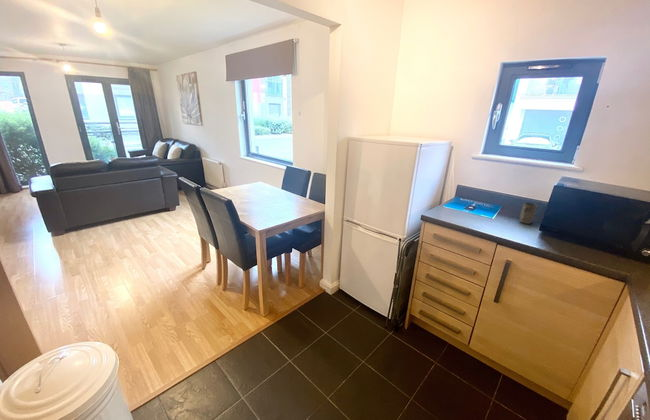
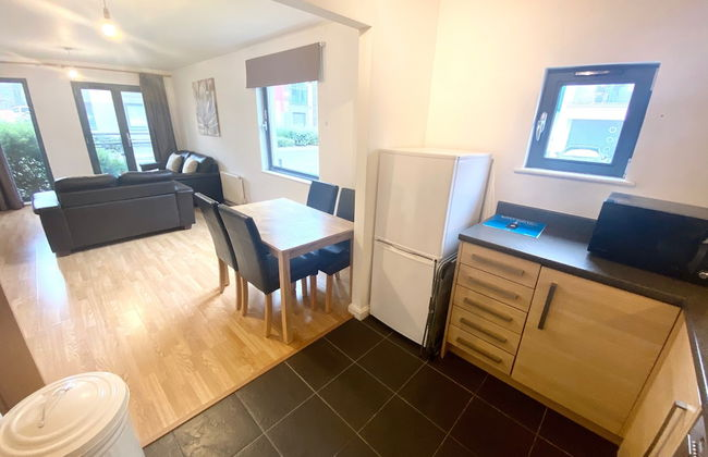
- mug [519,202,538,225]
